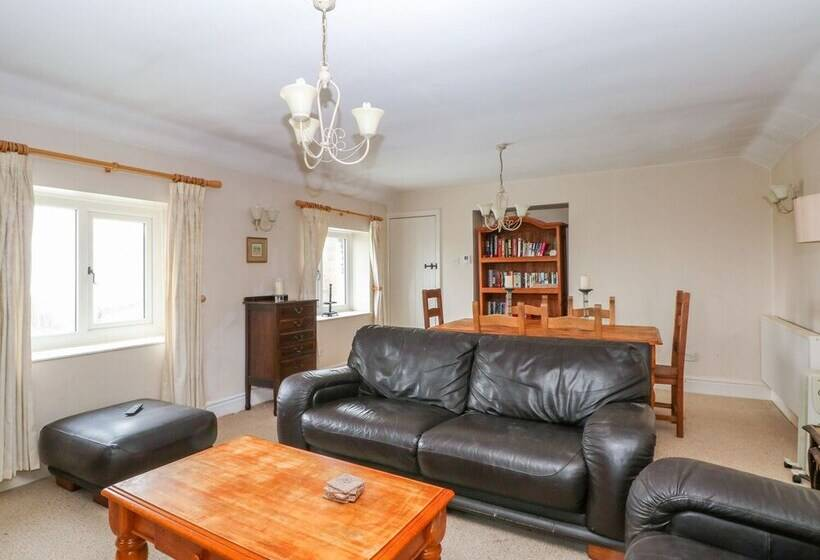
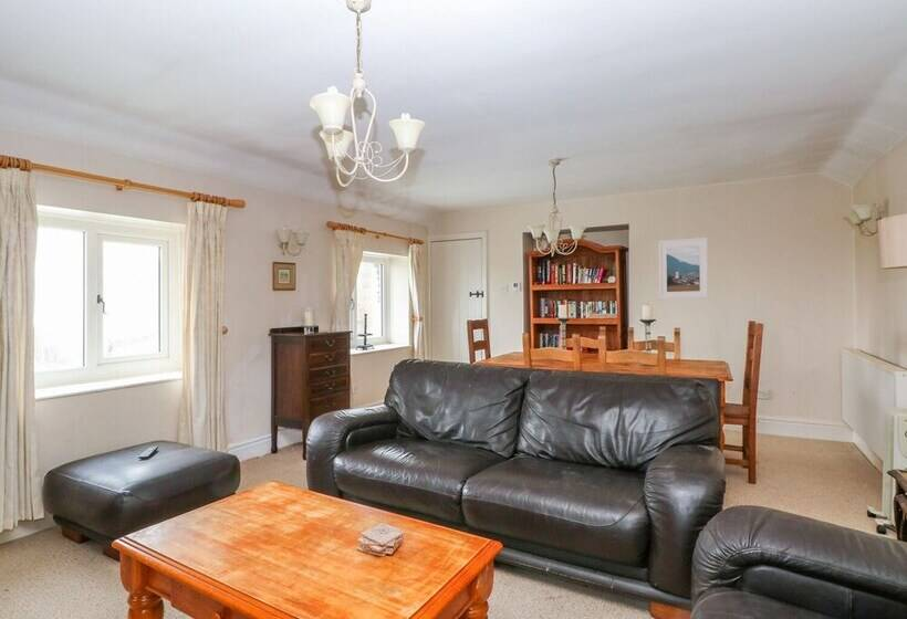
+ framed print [658,237,709,301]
